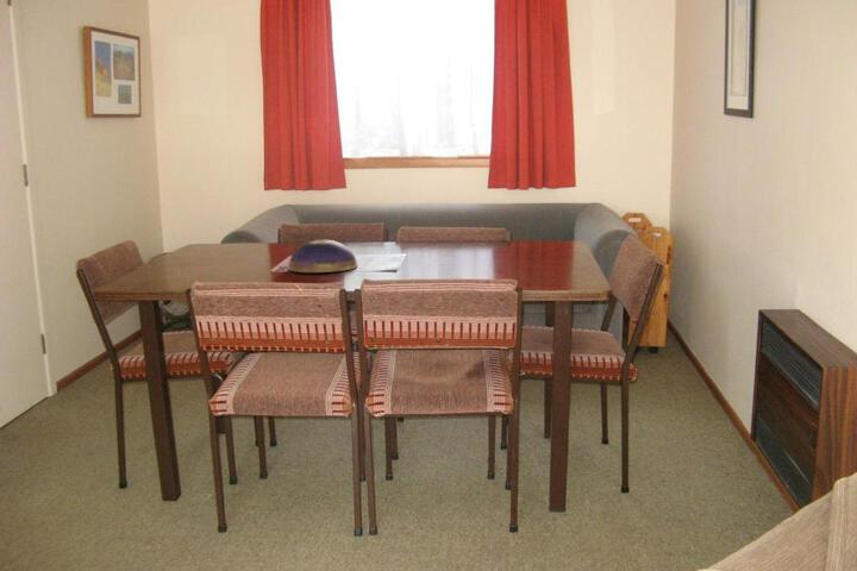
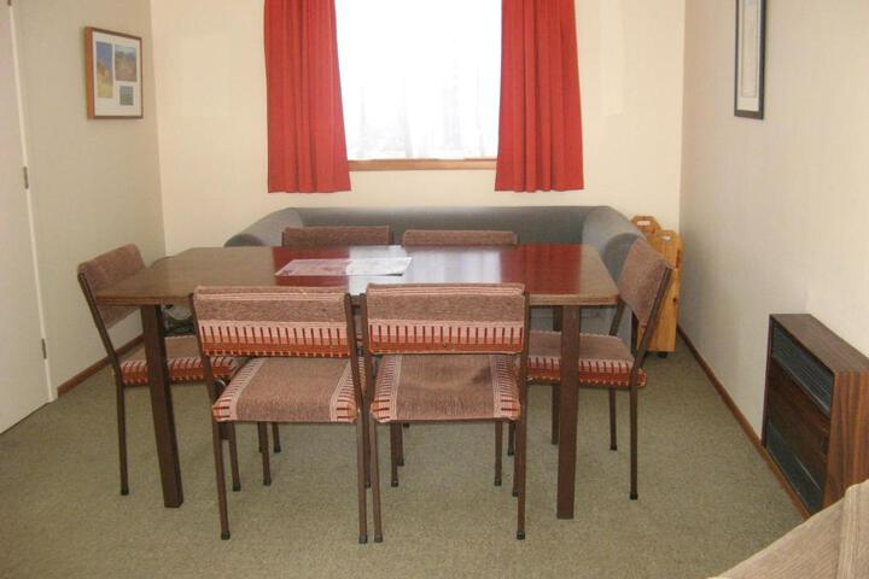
- decorative bowl [287,239,358,274]
